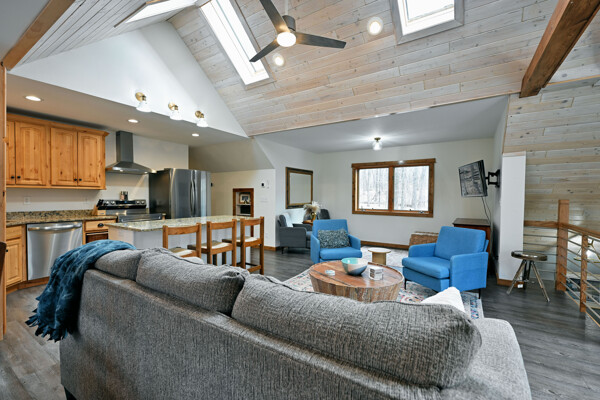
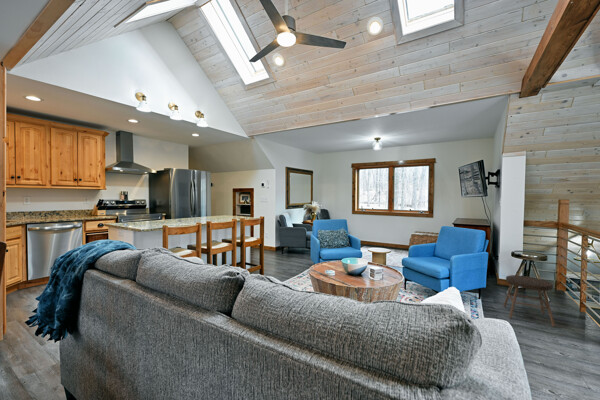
+ stool [502,274,556,328]
